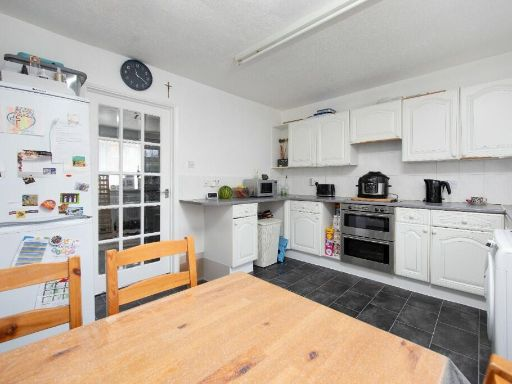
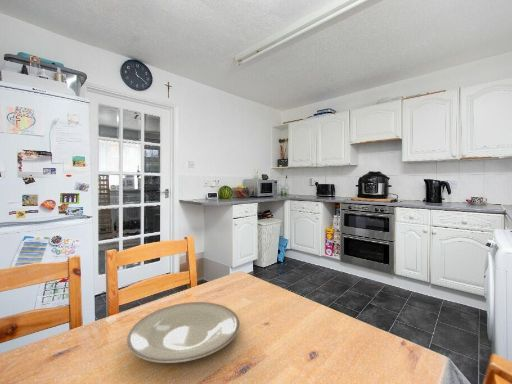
+ plate [126,301,241,364]
